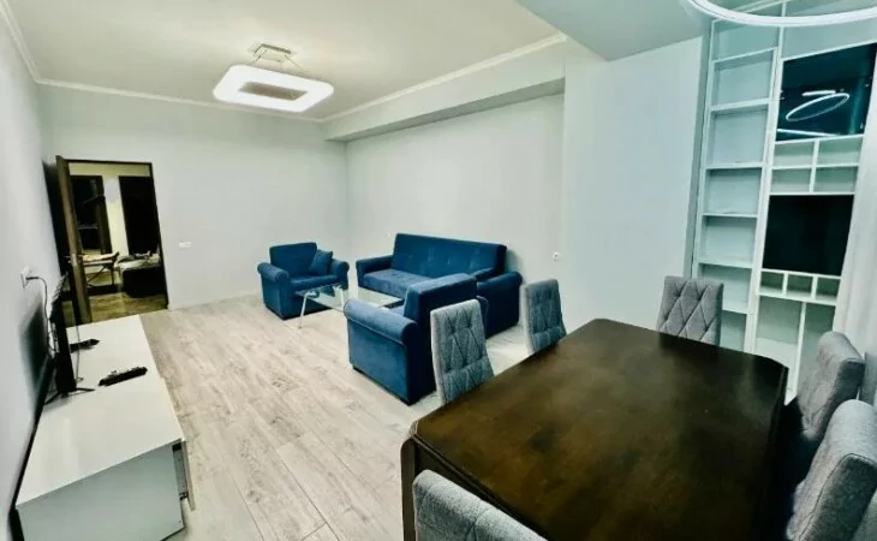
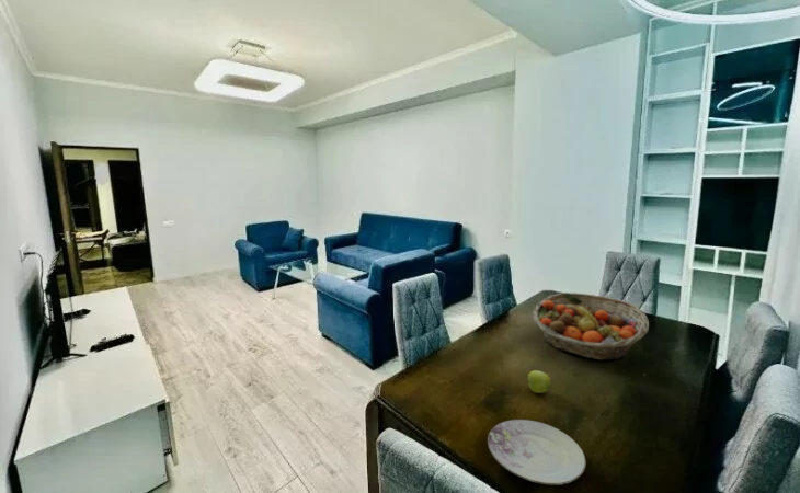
+ fruit basket [532,291,650,362]
+ apple [524,369,552,394]
+ plate [487,419,587,486]
